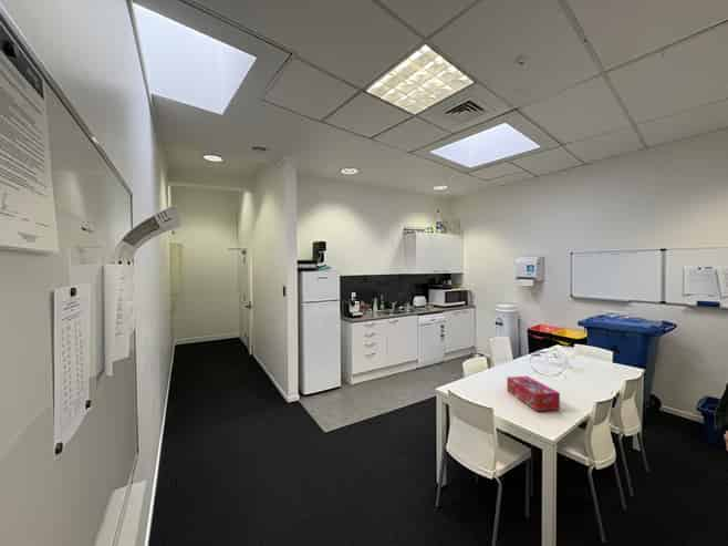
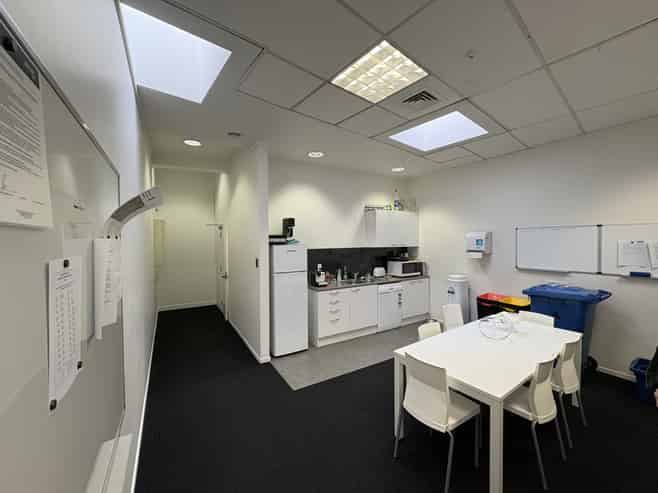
- tissue box [506,375,561,412]
